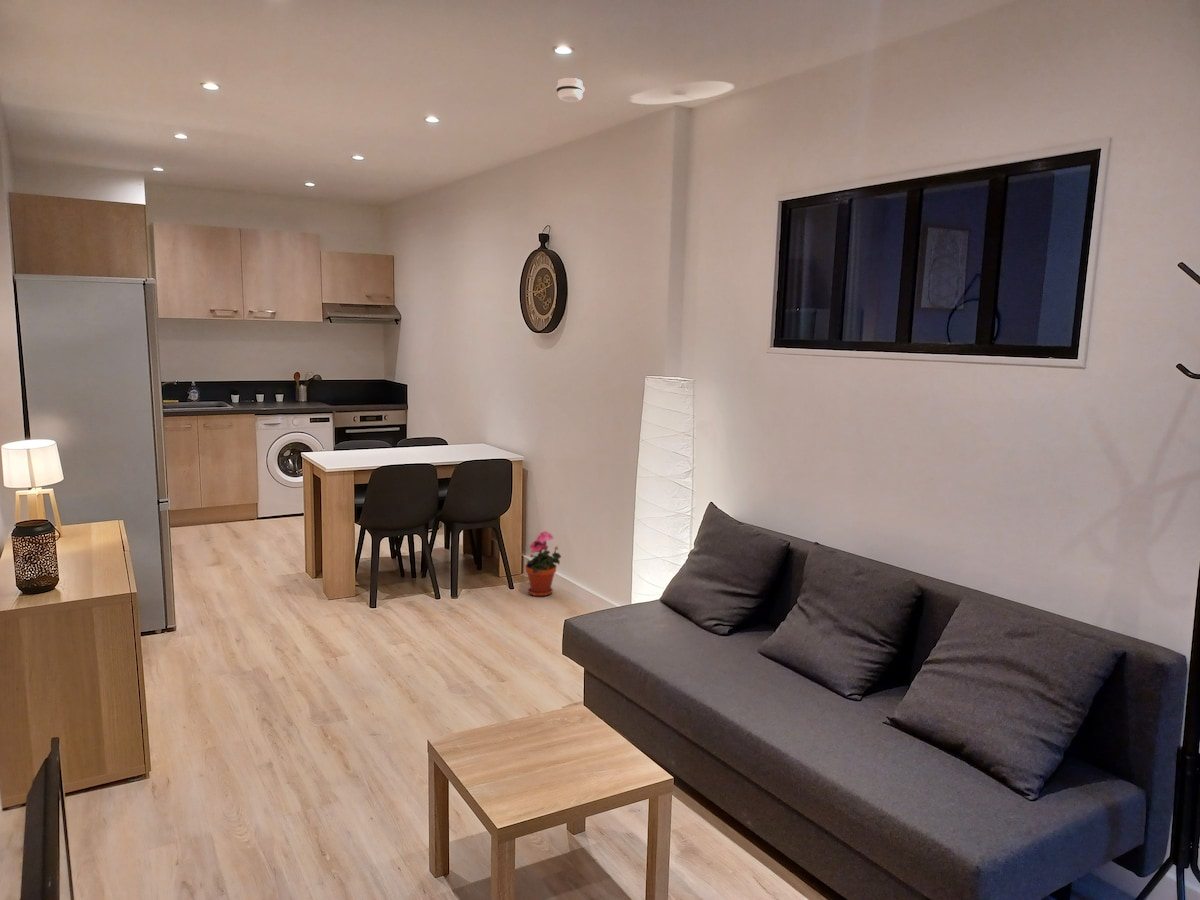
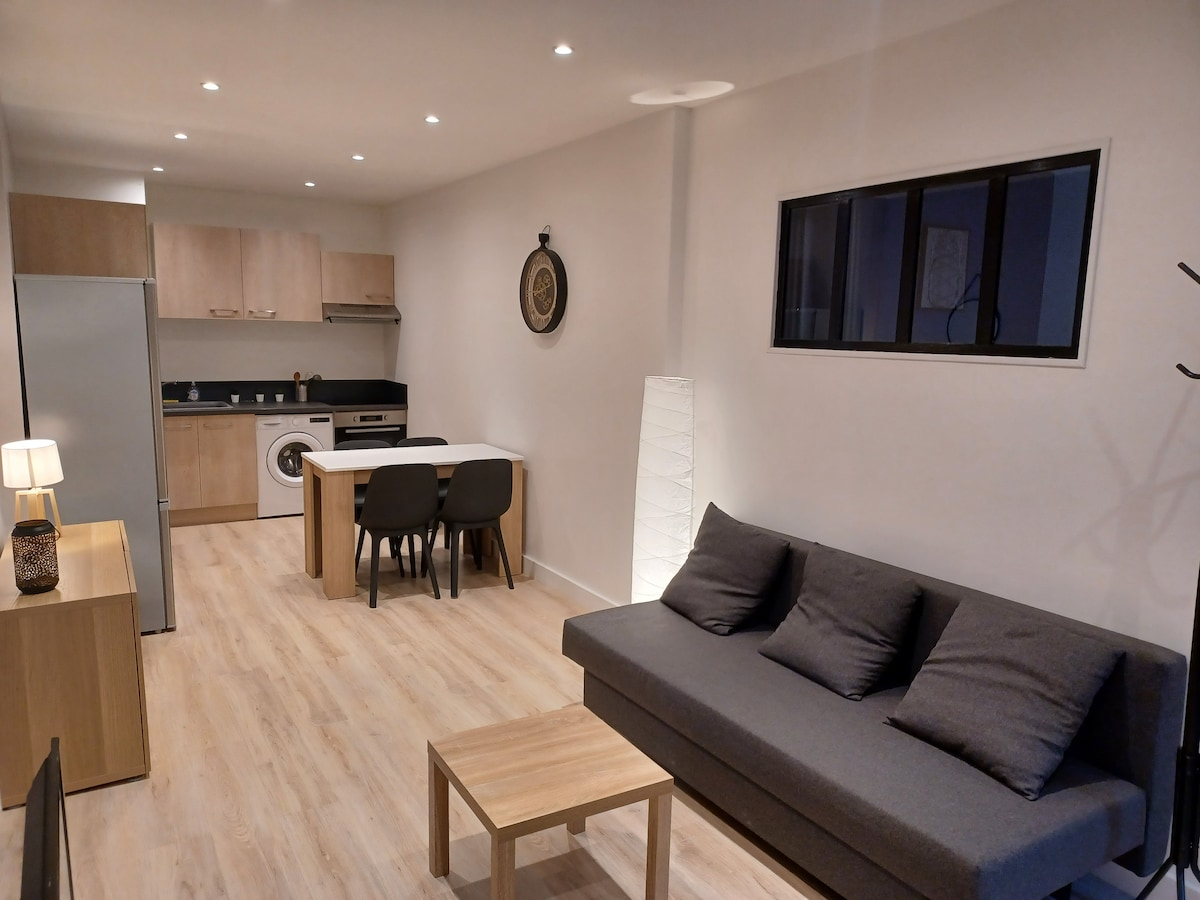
- potted plant [524,530,562,597]
- smoke detector [555,77,585,103]
